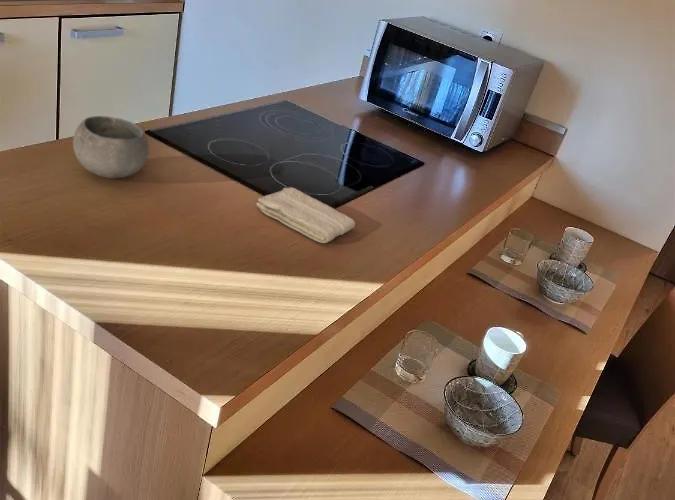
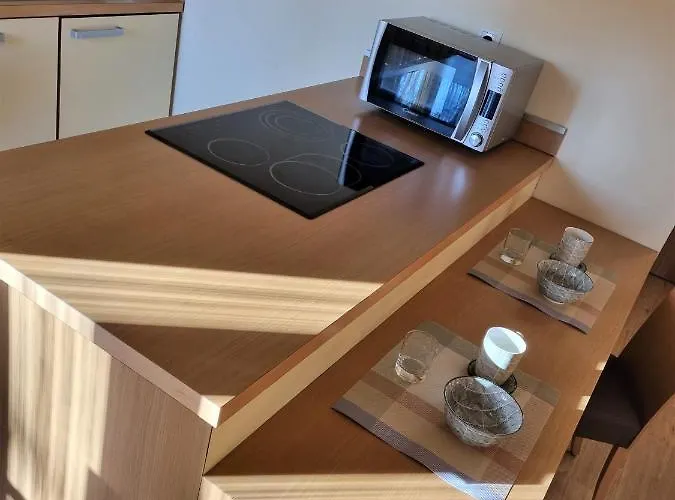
- washcloth [255,186,356,244]
- bowl [72,115,150,179]
